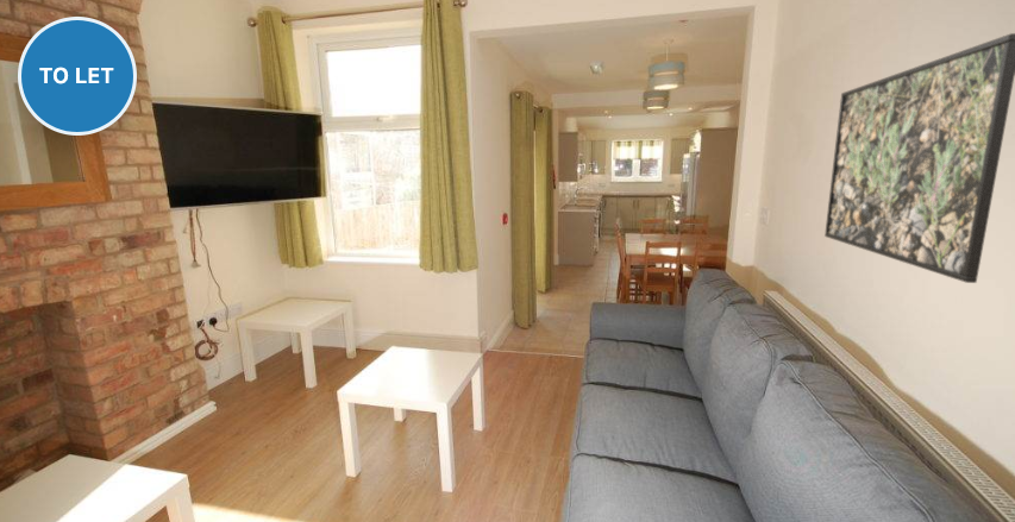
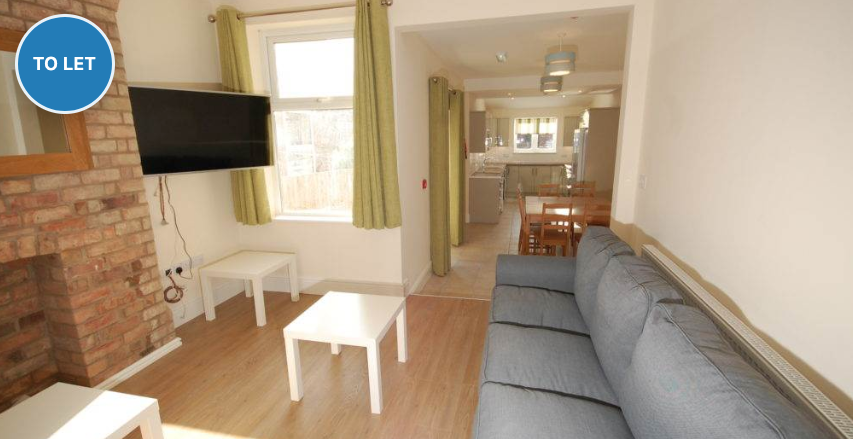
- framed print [823,32,1015,284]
